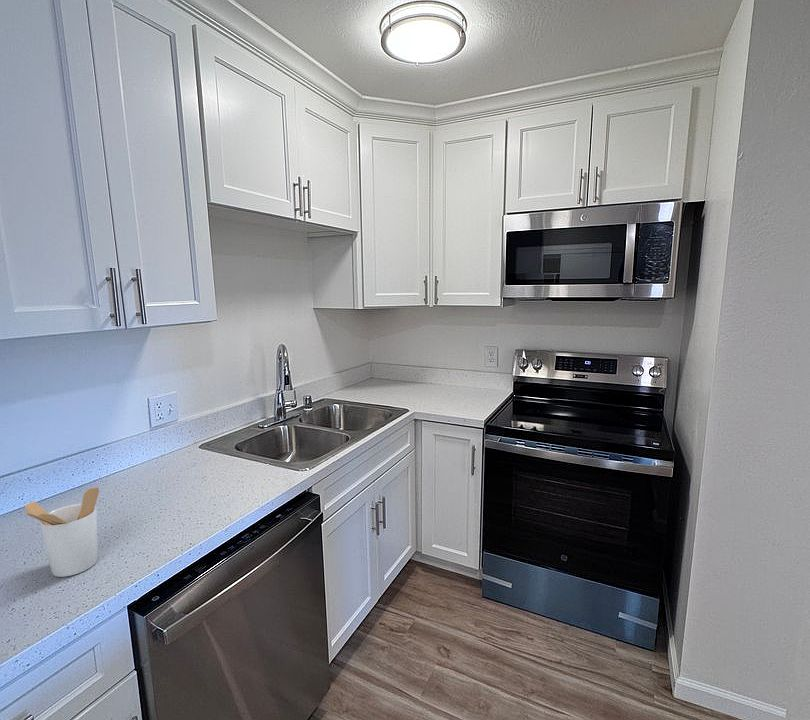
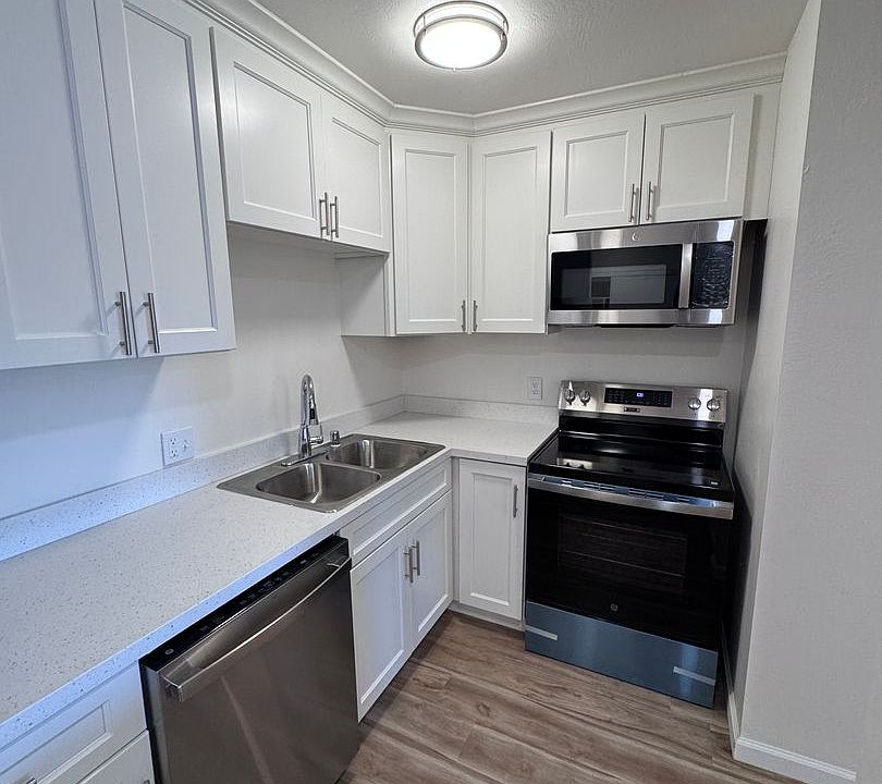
- utensil holder [19,486,100,578]
